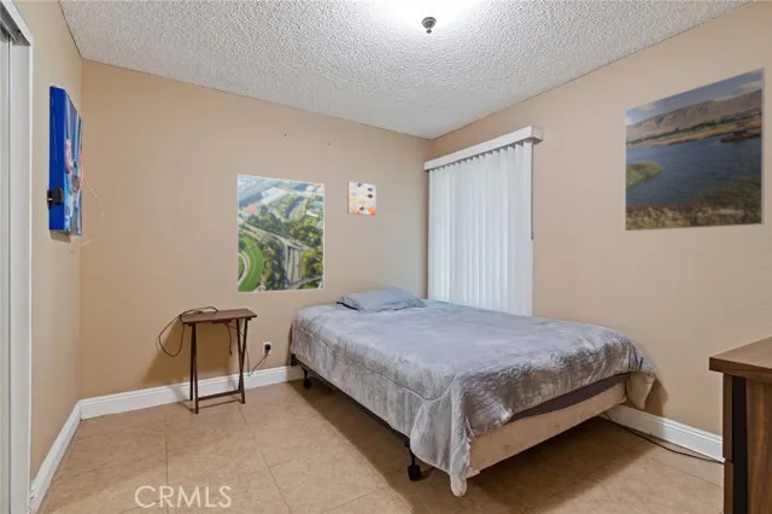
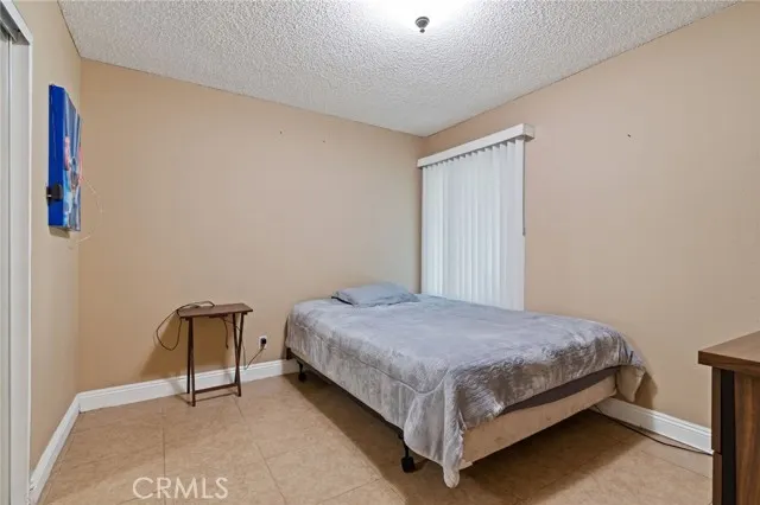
- wall art [346,181,376,216]
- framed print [624,66,766,233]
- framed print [235,174,326,294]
